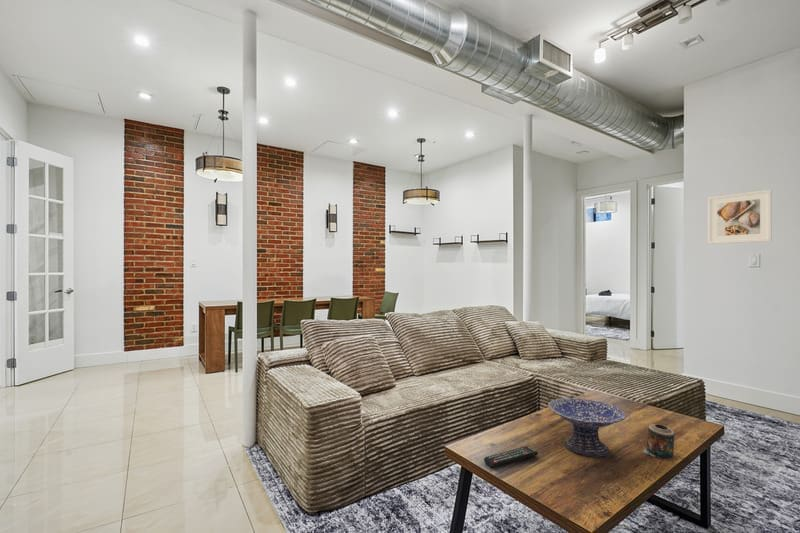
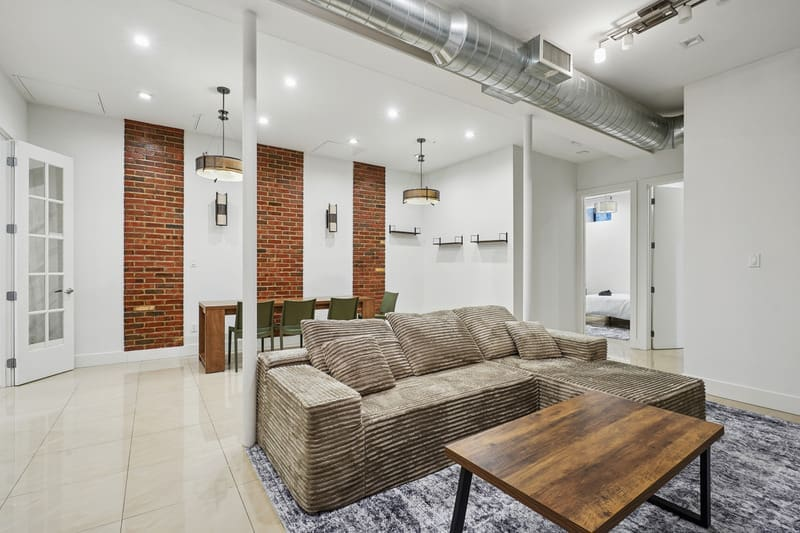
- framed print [707,188,773,245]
- candle [642,423,676,460]
- decorative bowl [547,397,627,458]
- remote control [483,445,539,469]
